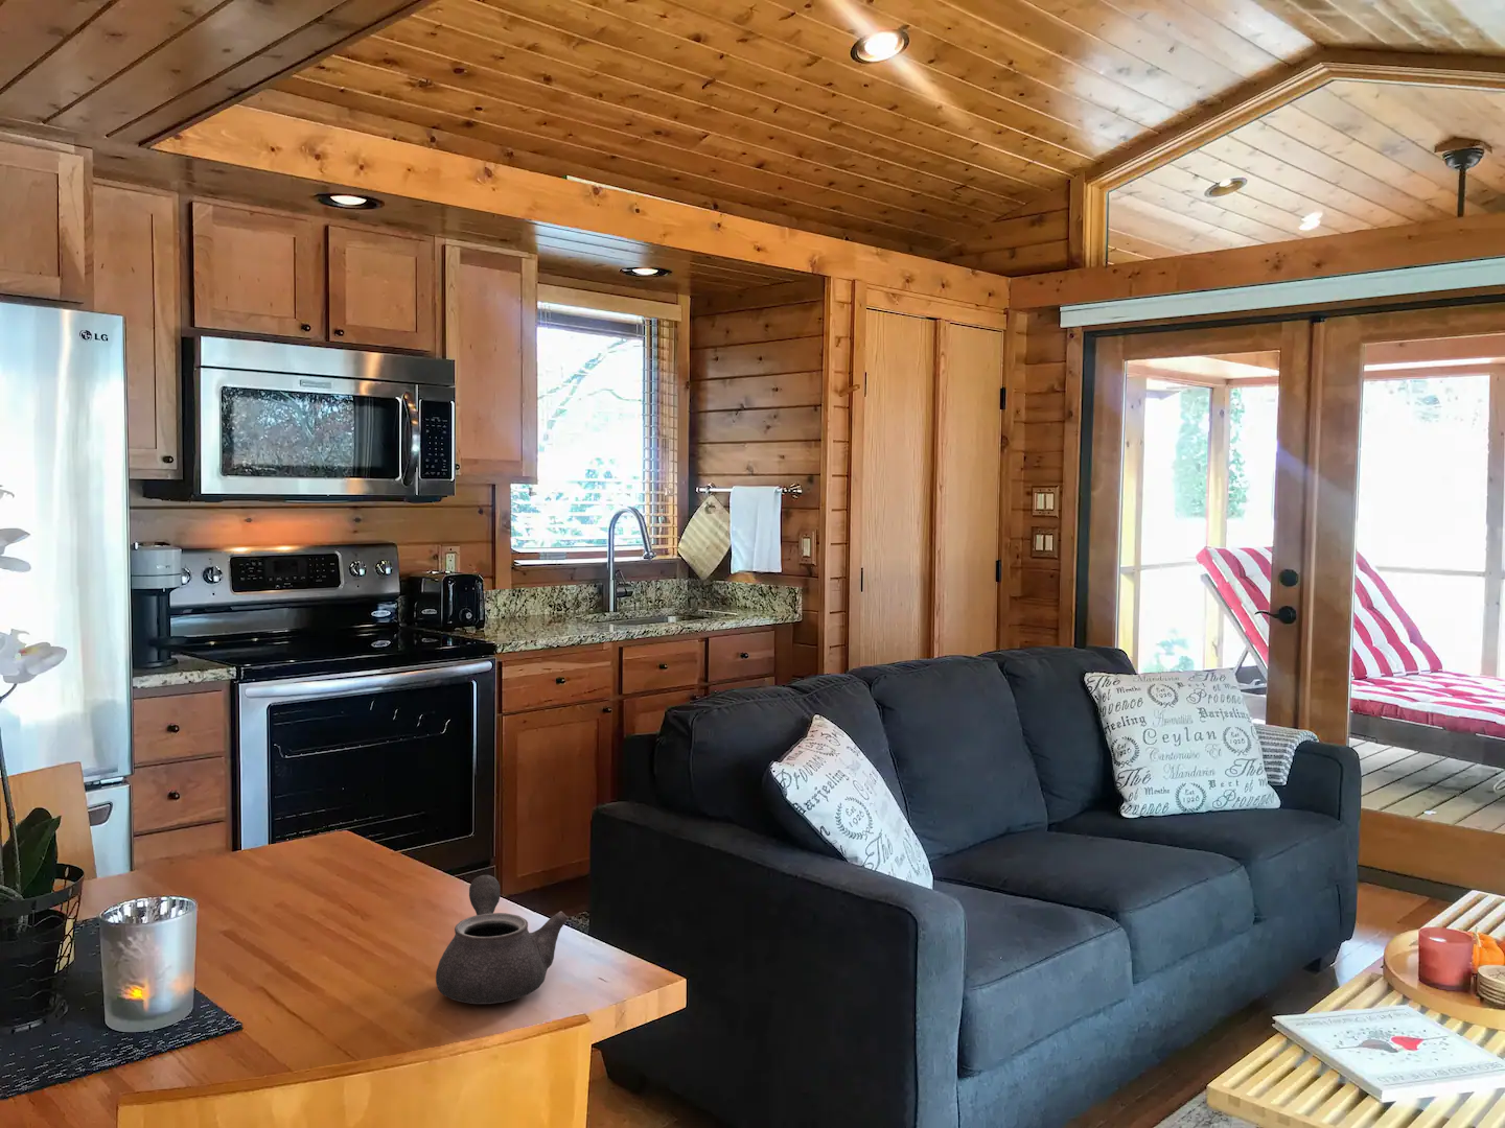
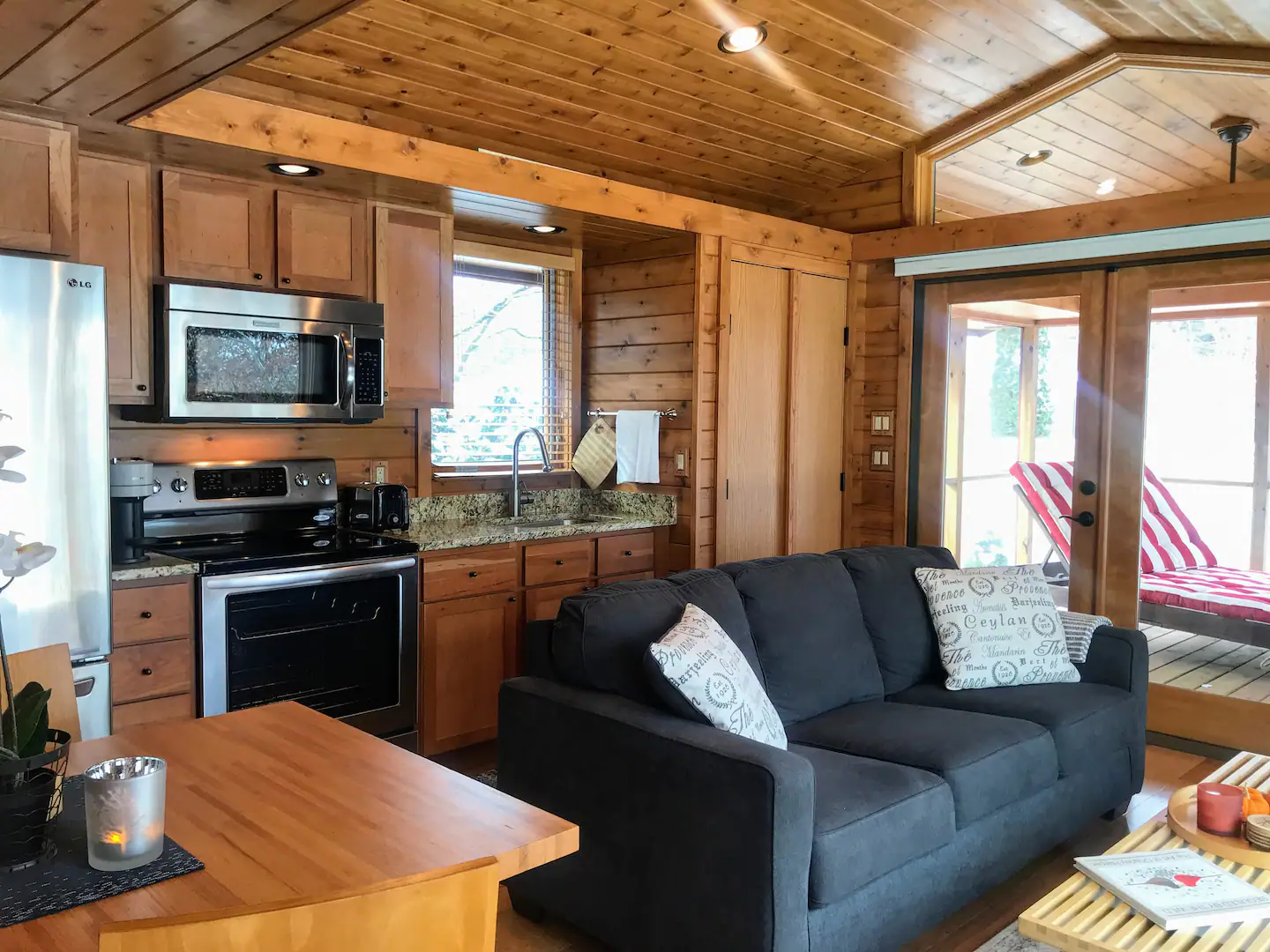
- teapot [435,874,570,1005]
